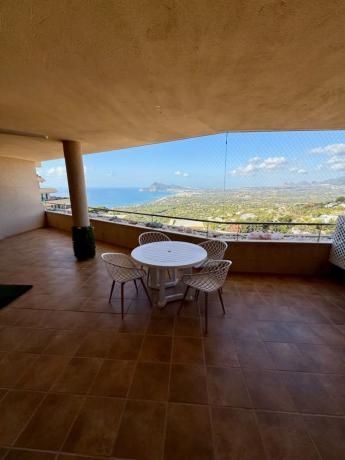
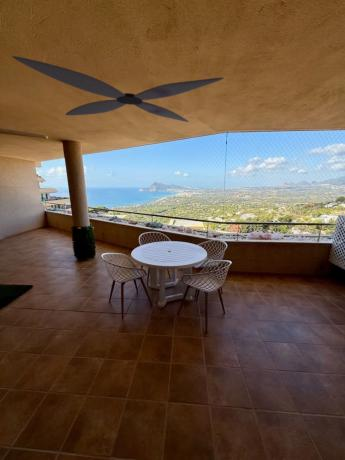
+ ceiling fan [11,55,225,123]
